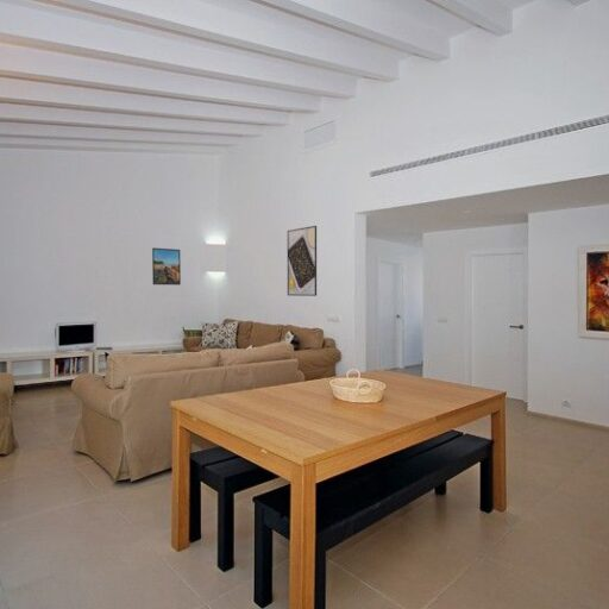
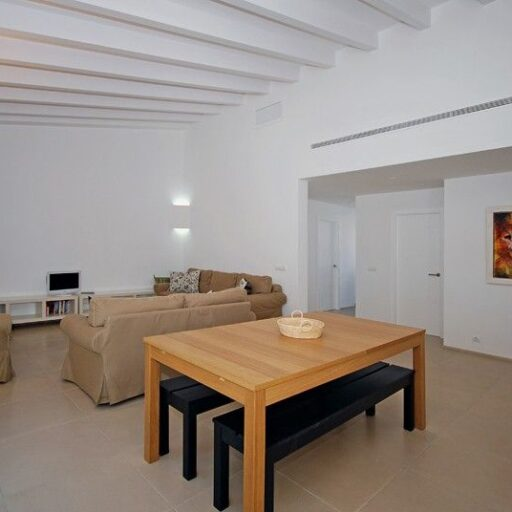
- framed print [151,246,182,285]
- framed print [287,225,318,297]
